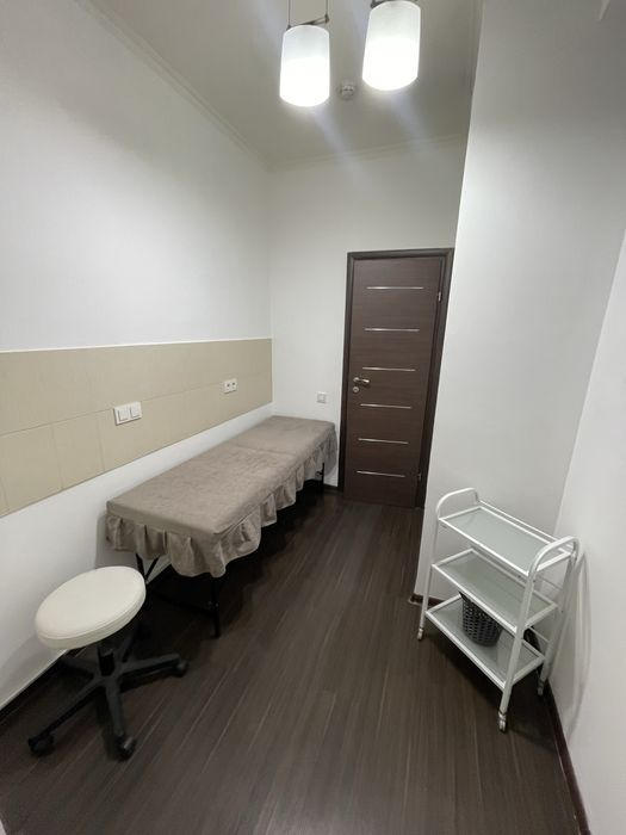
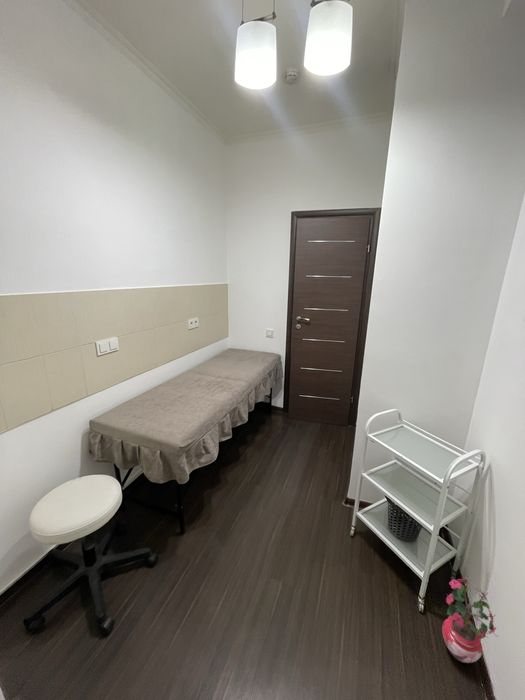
+ potted plant [441,578,498,664]
